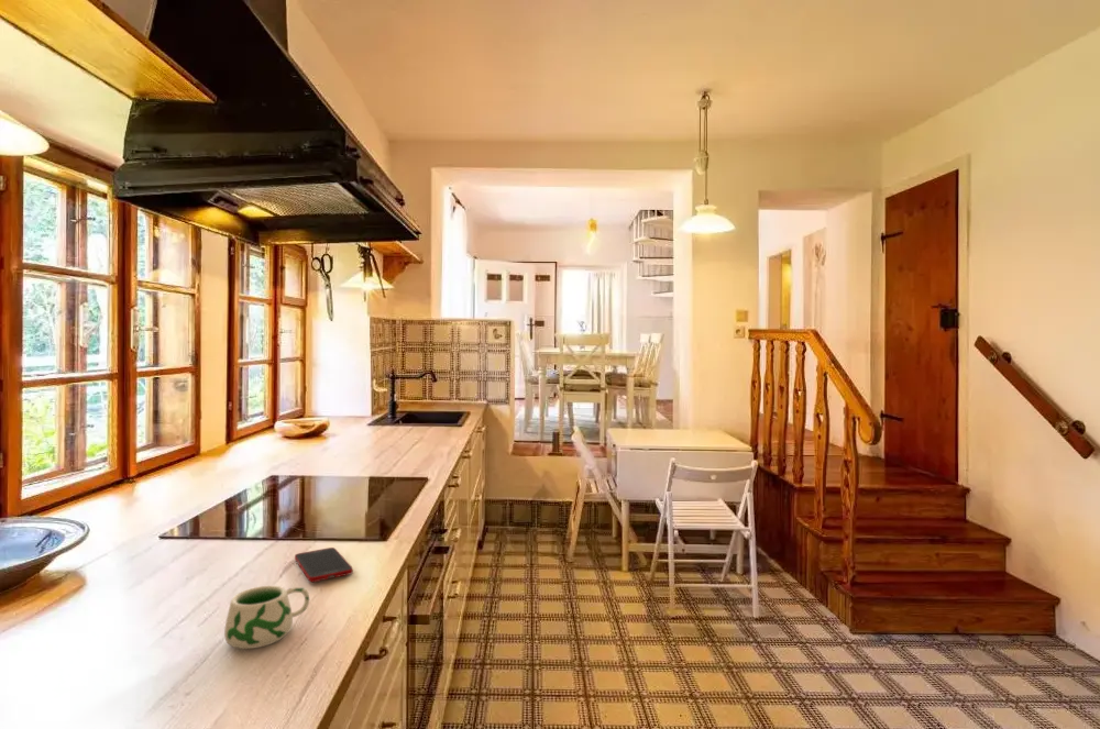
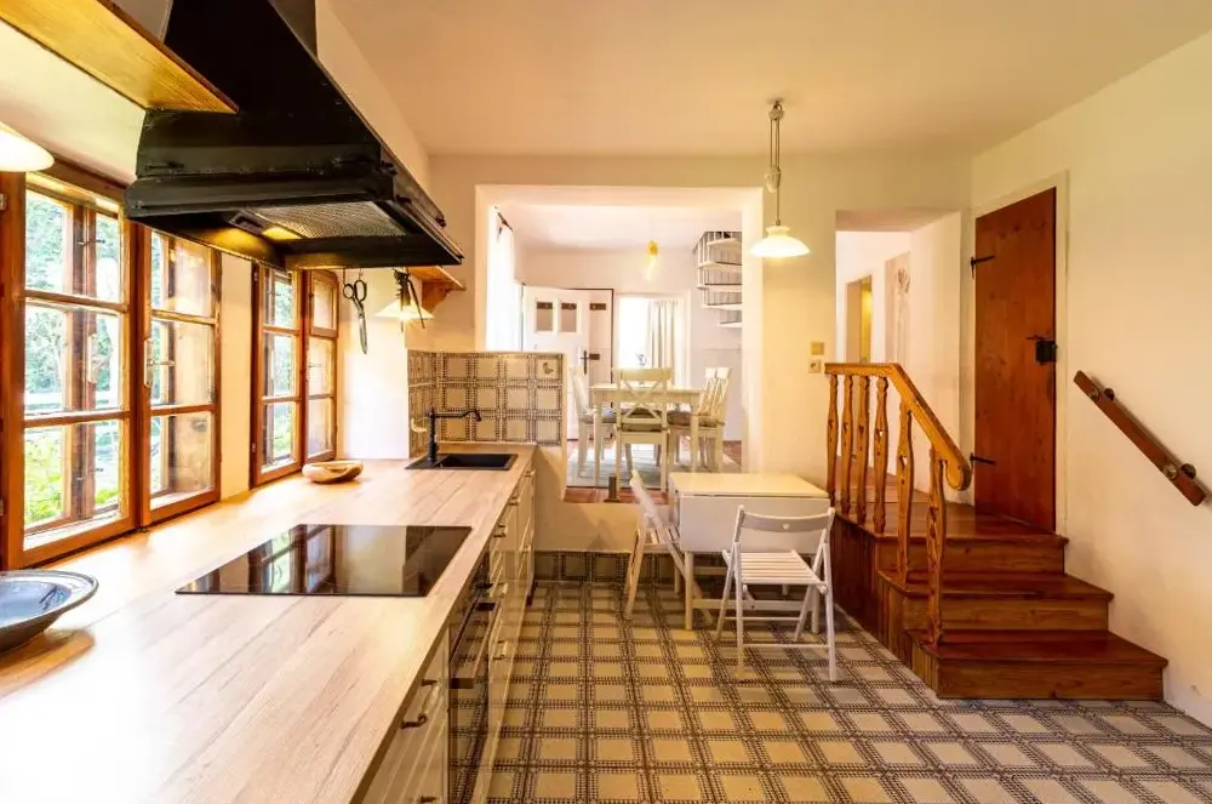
- mug [223,585,310,650]
- cell phone [294,546,354,583]
